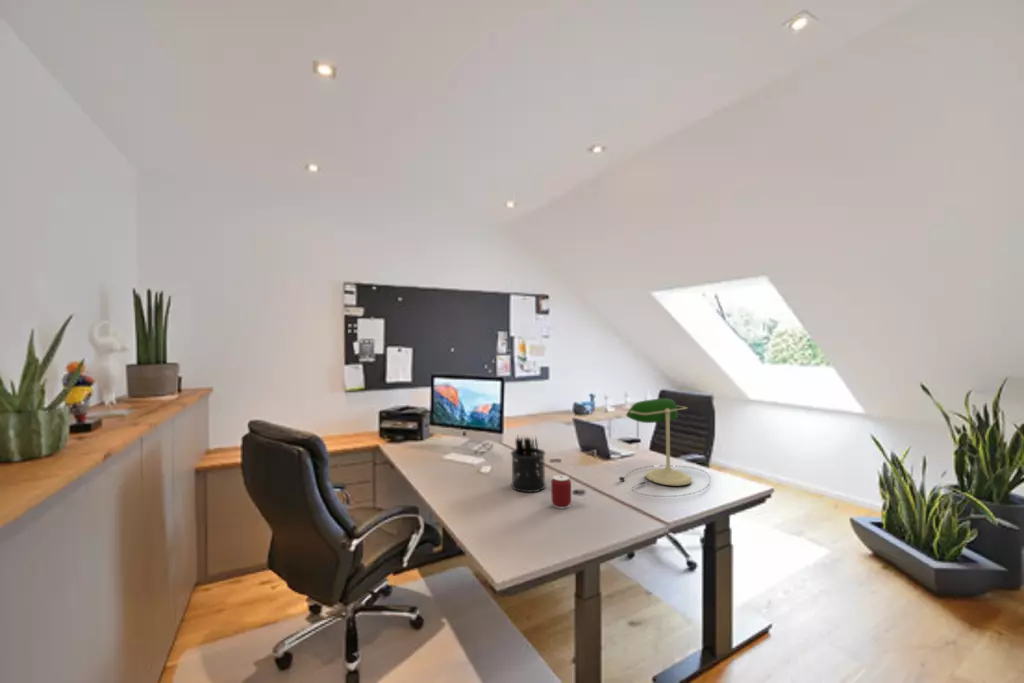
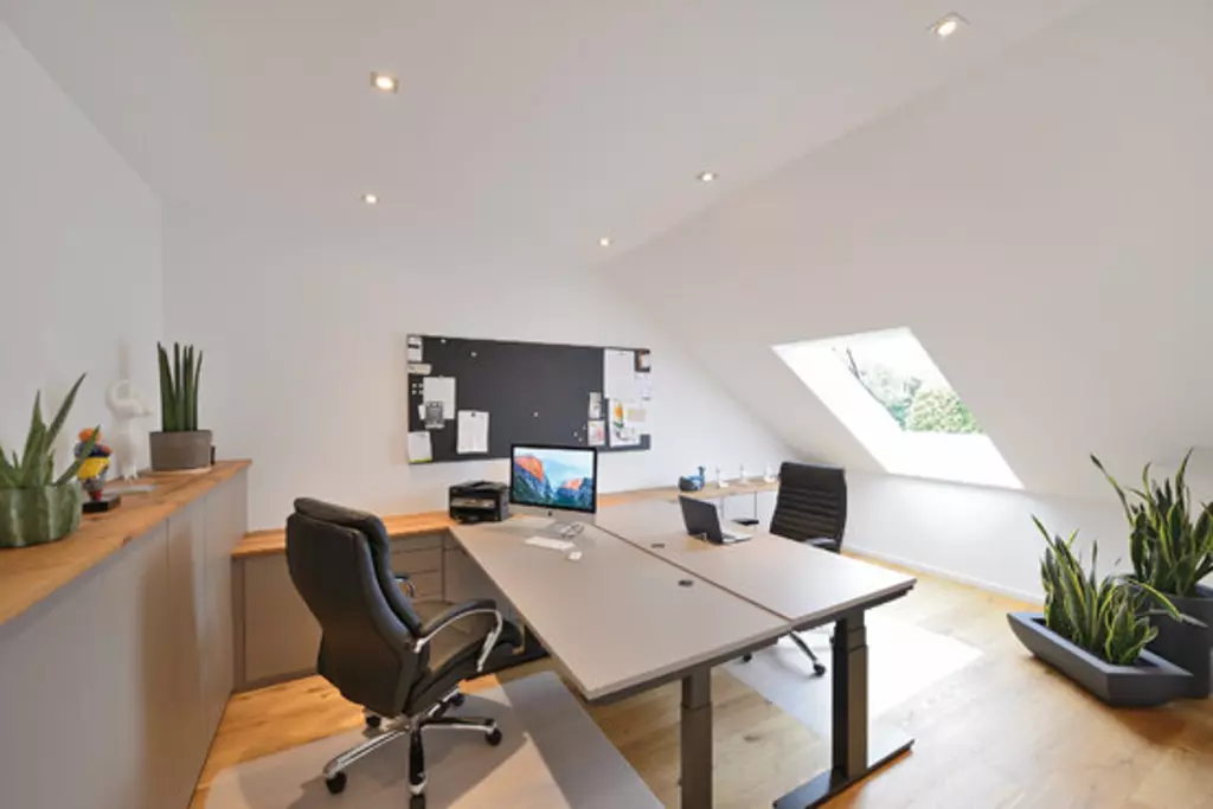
- pen holder [510,434,547,493]
- desk lamp [618,398,712,498]
- can [550,474,572,509]
